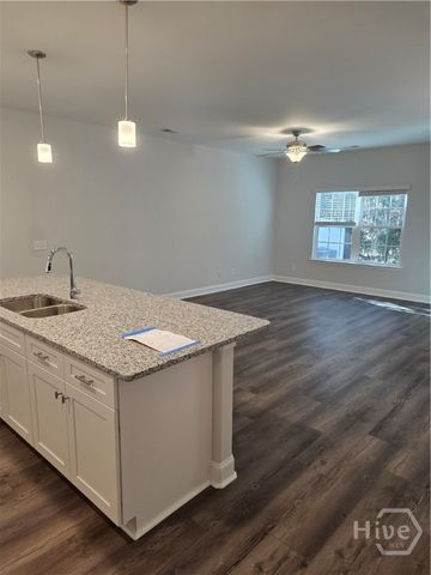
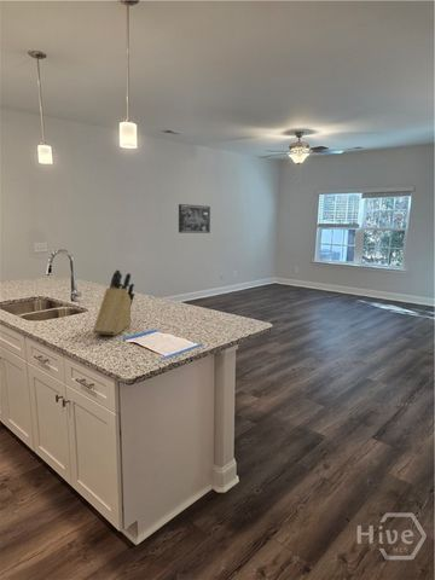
+ wall art [178,203,211,234]
+ knife block [92,268,135,337]
